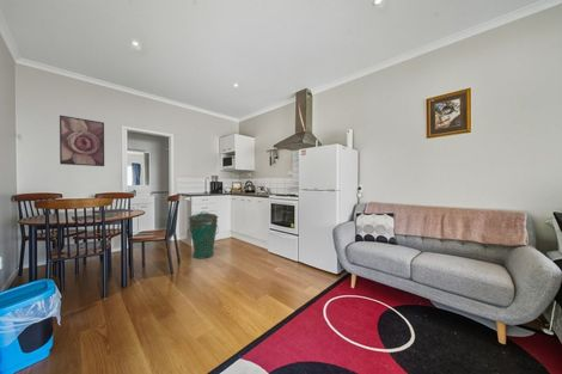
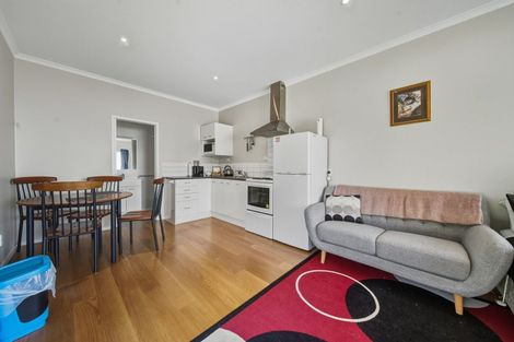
- trash can [188,210,220,259]
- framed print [59,114,105,167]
